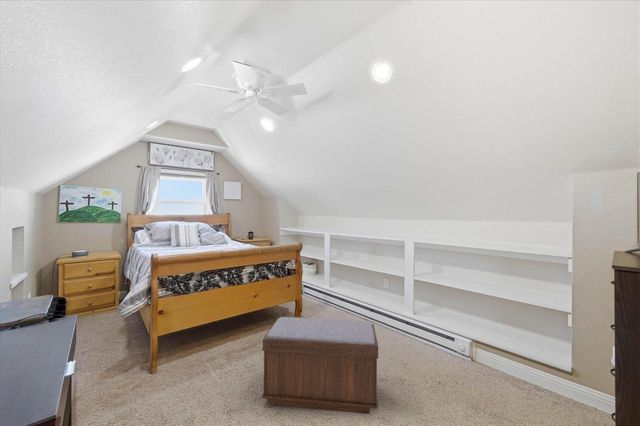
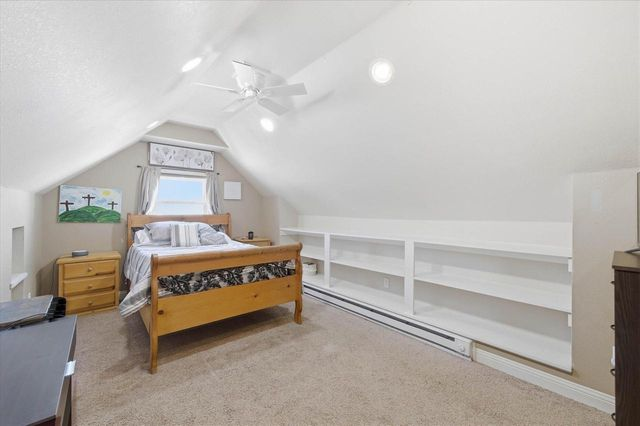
- bench [261,316,379,415]
